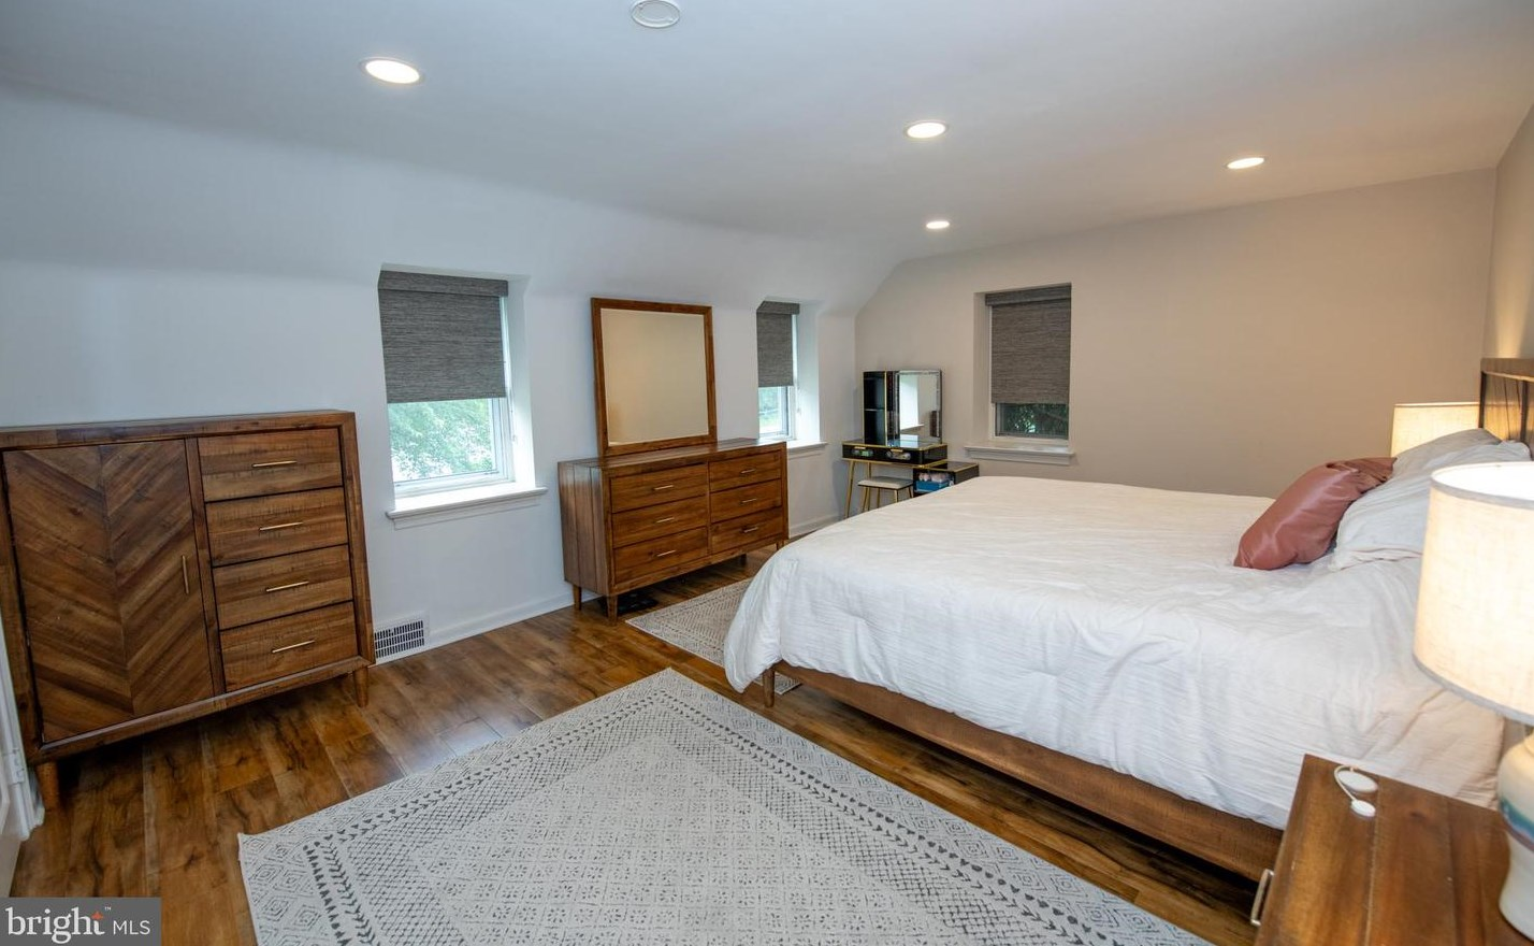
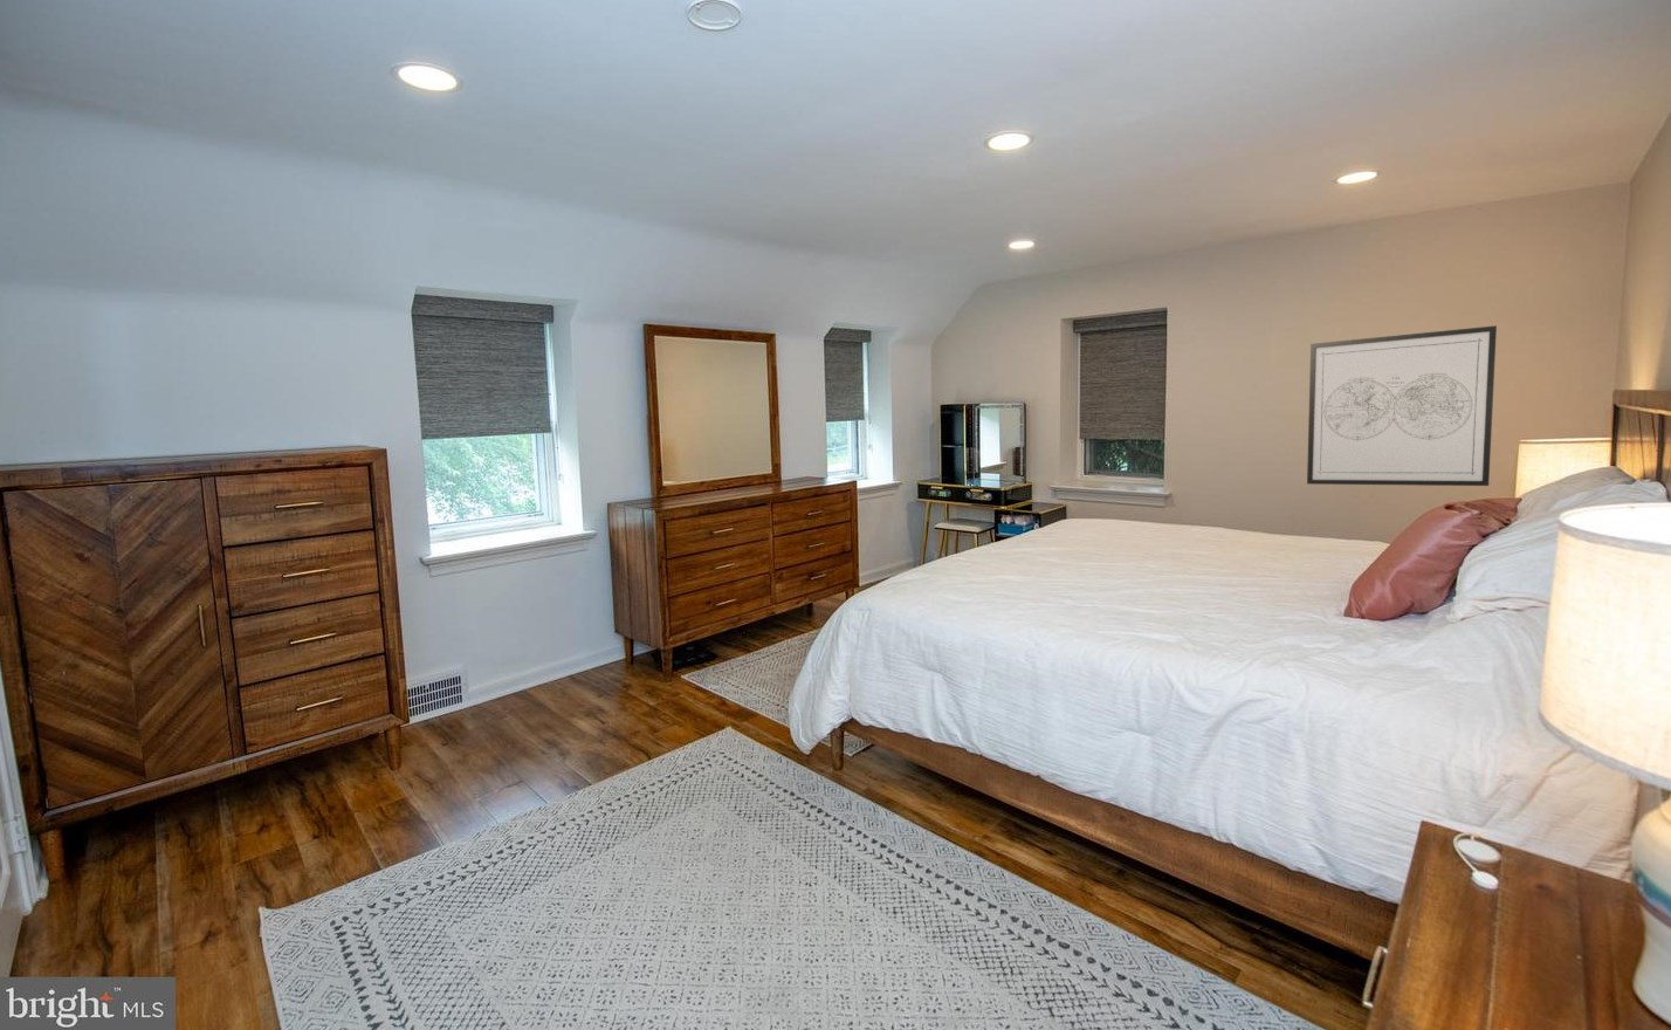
+ wall art [1306,325,1498,487]
